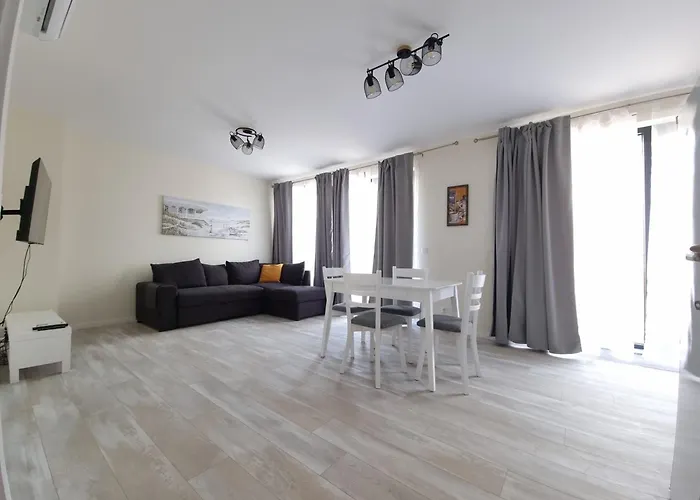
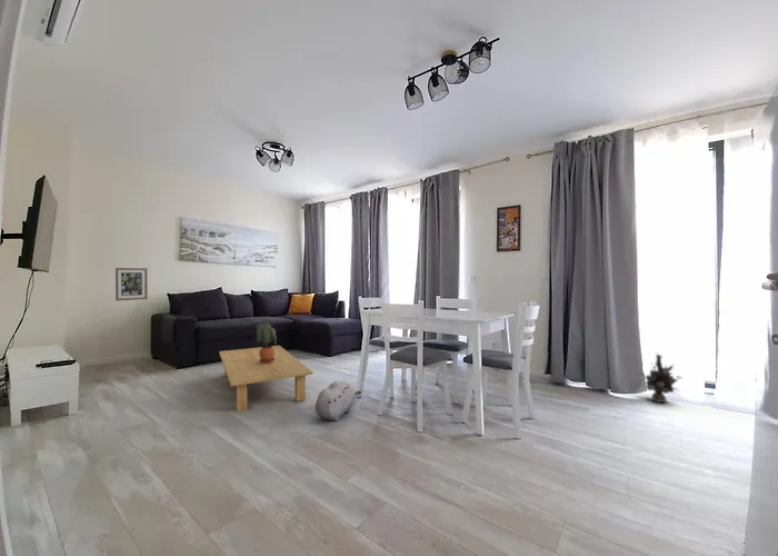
+ plush toy [315,380,362,423]
+ coffee table [218,345,315,413]
+ decorative plant [638,353,682,404]
+ potted plant [256,322,278,363]
+ wall art [114,267,149,301]
